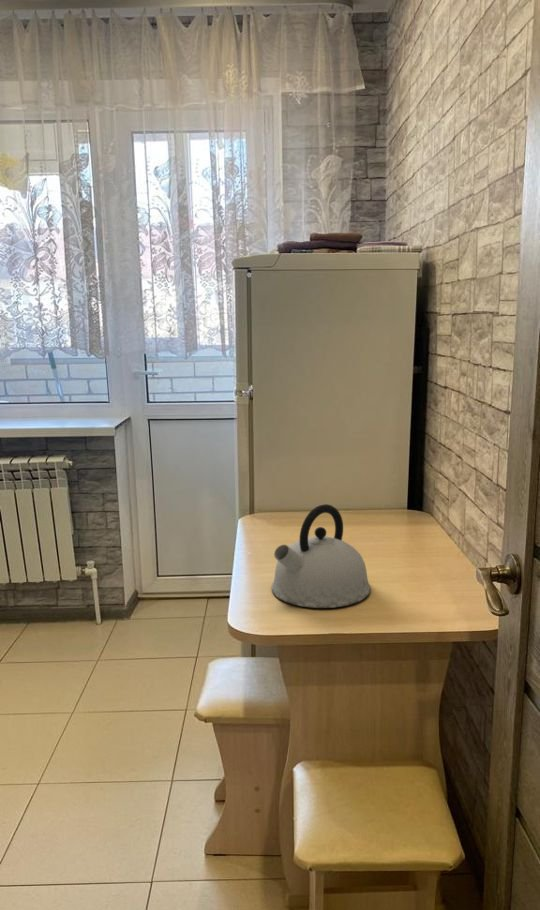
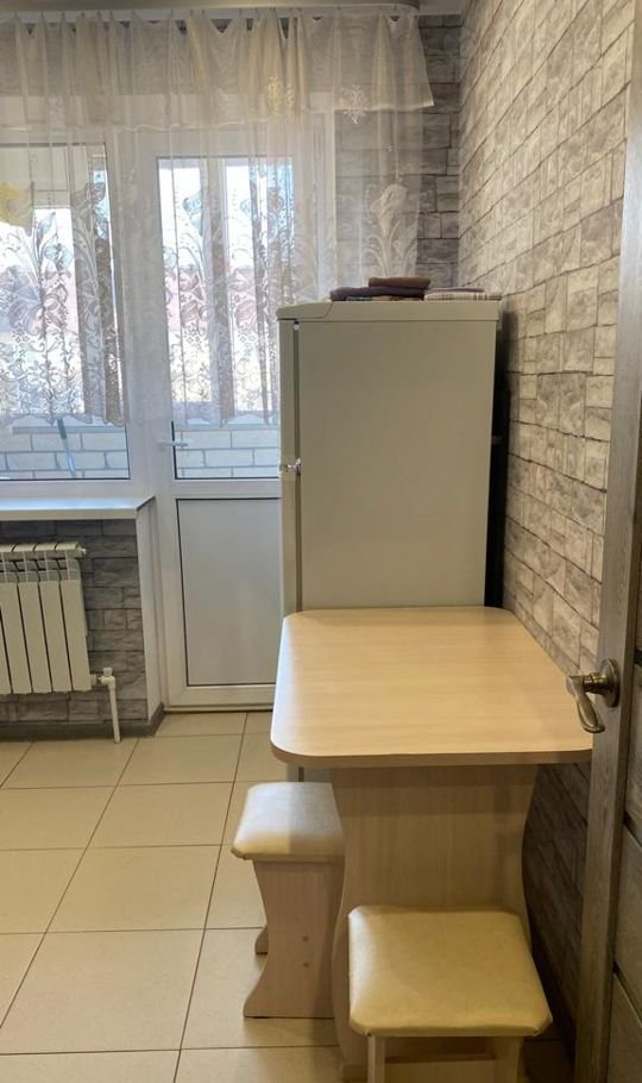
- kettle [270,503,371,609]
